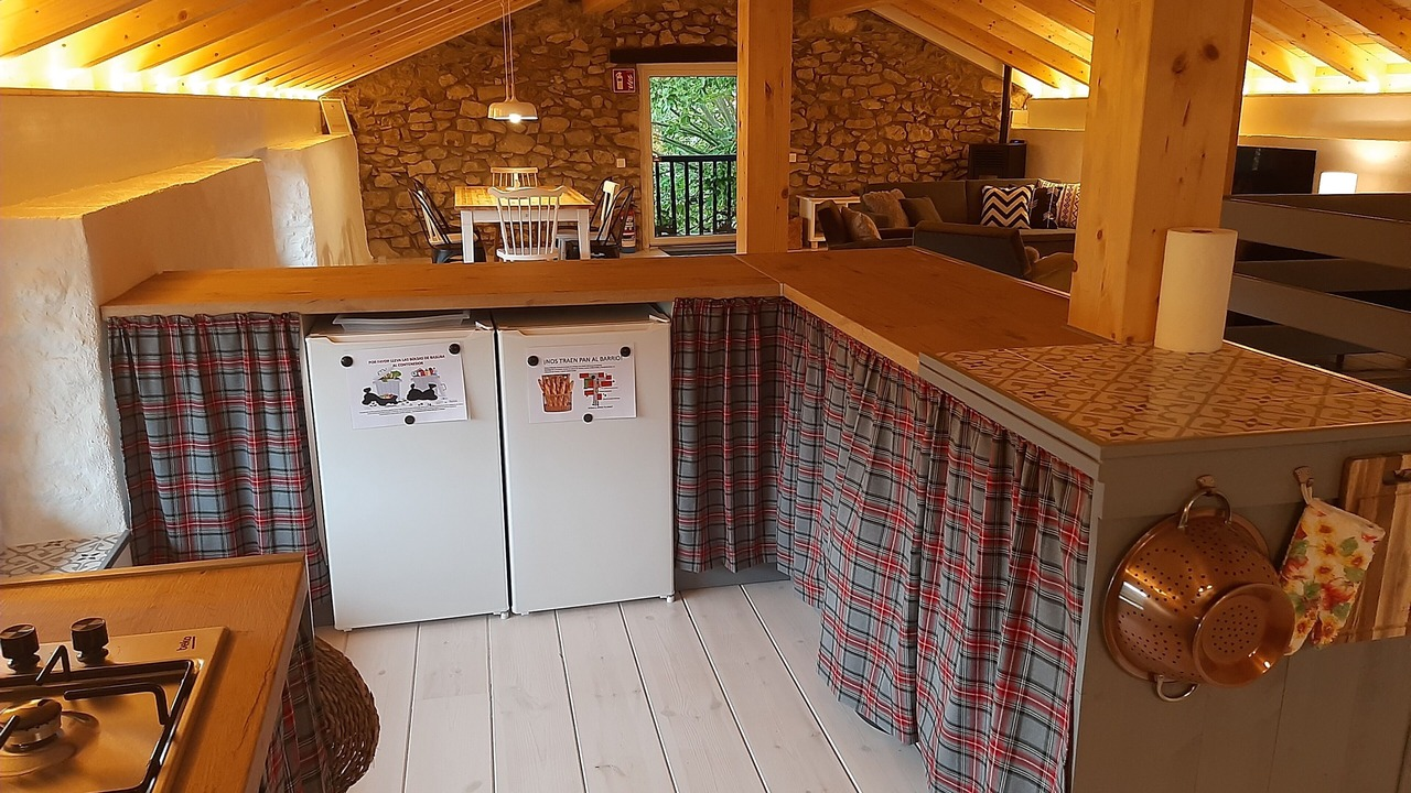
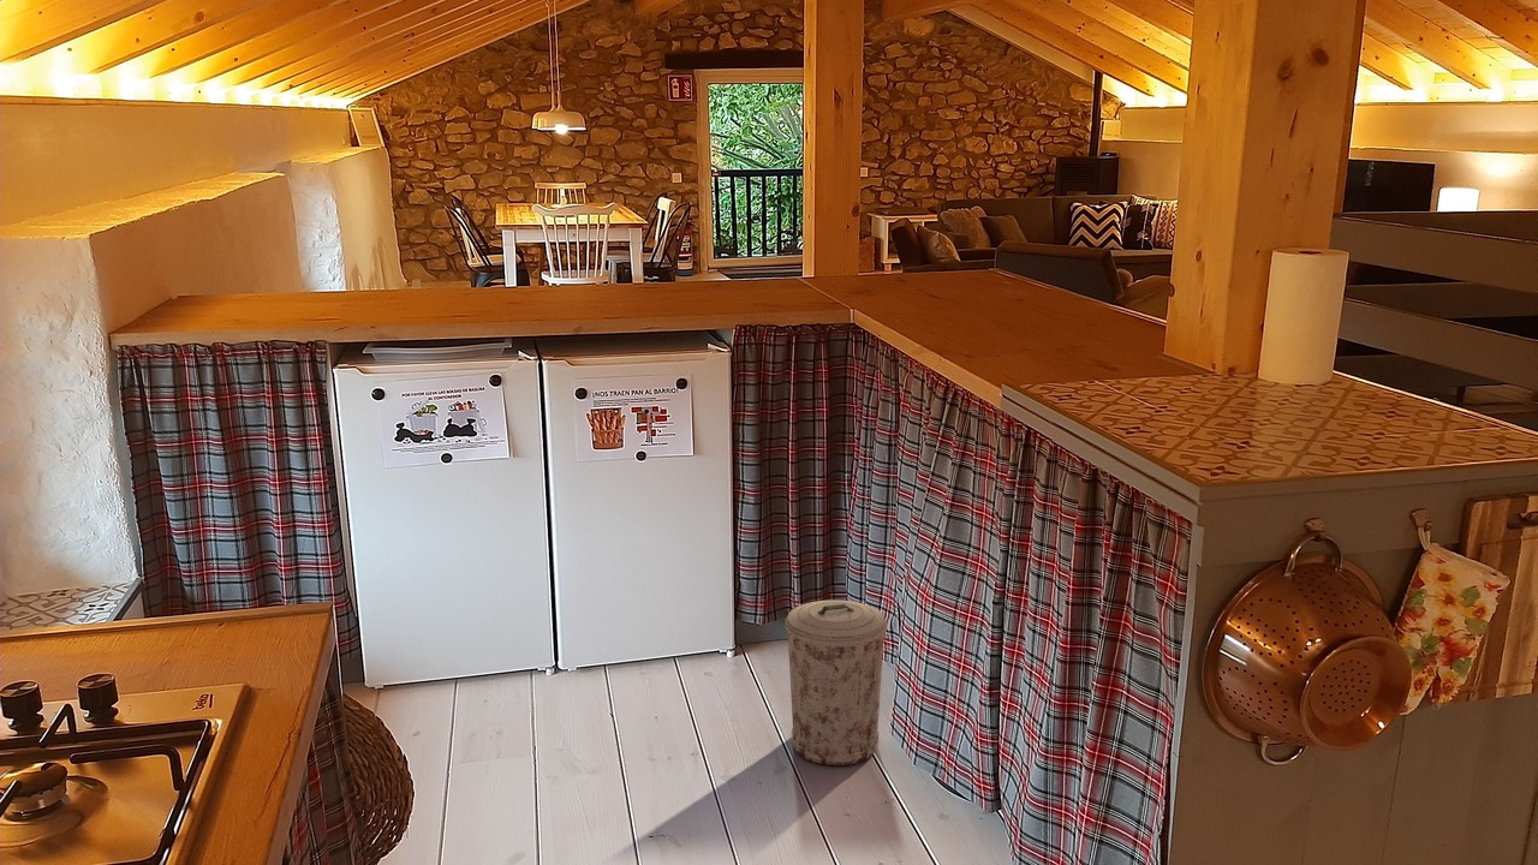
+ trash can [783,599,888,766]
